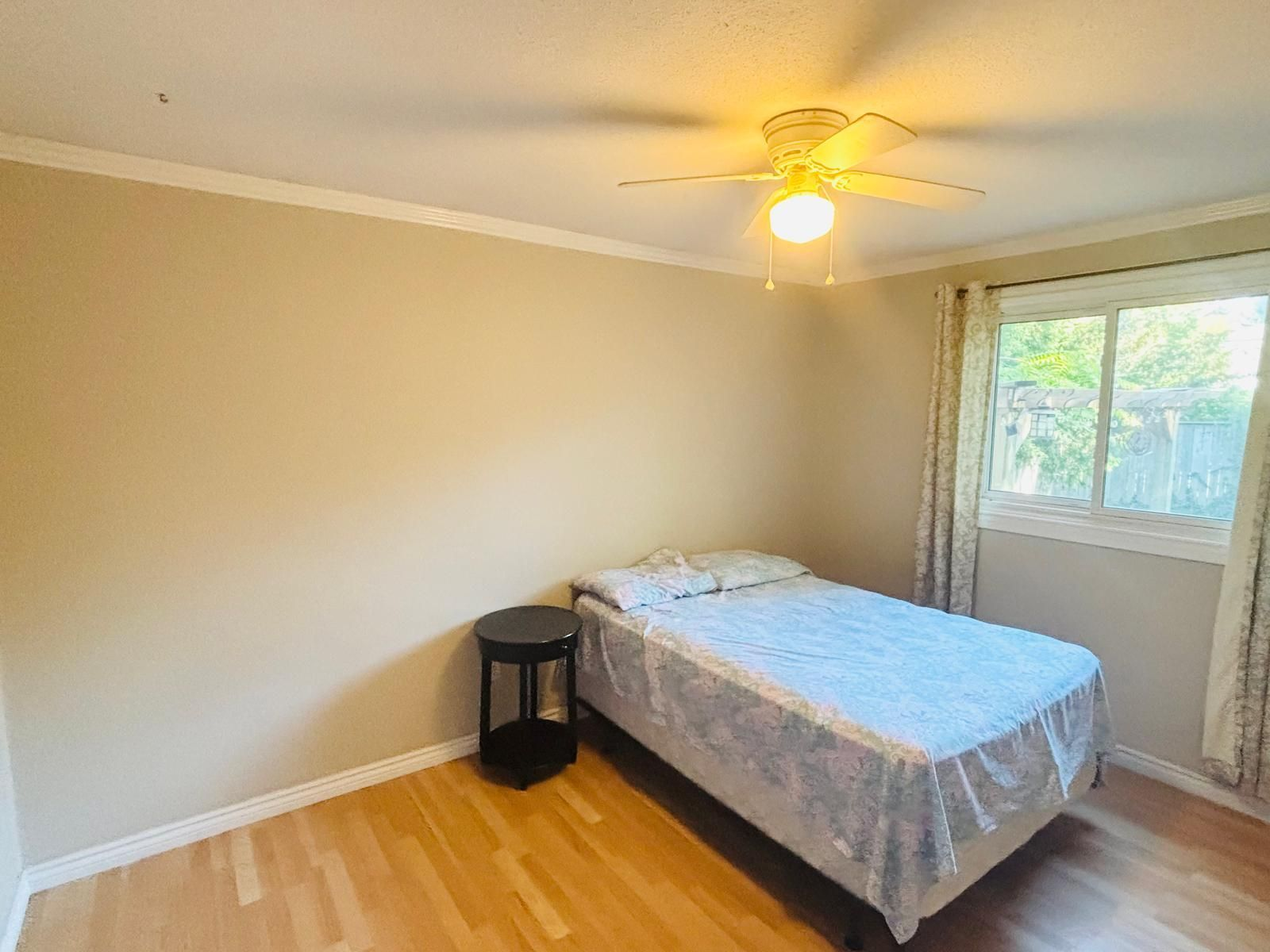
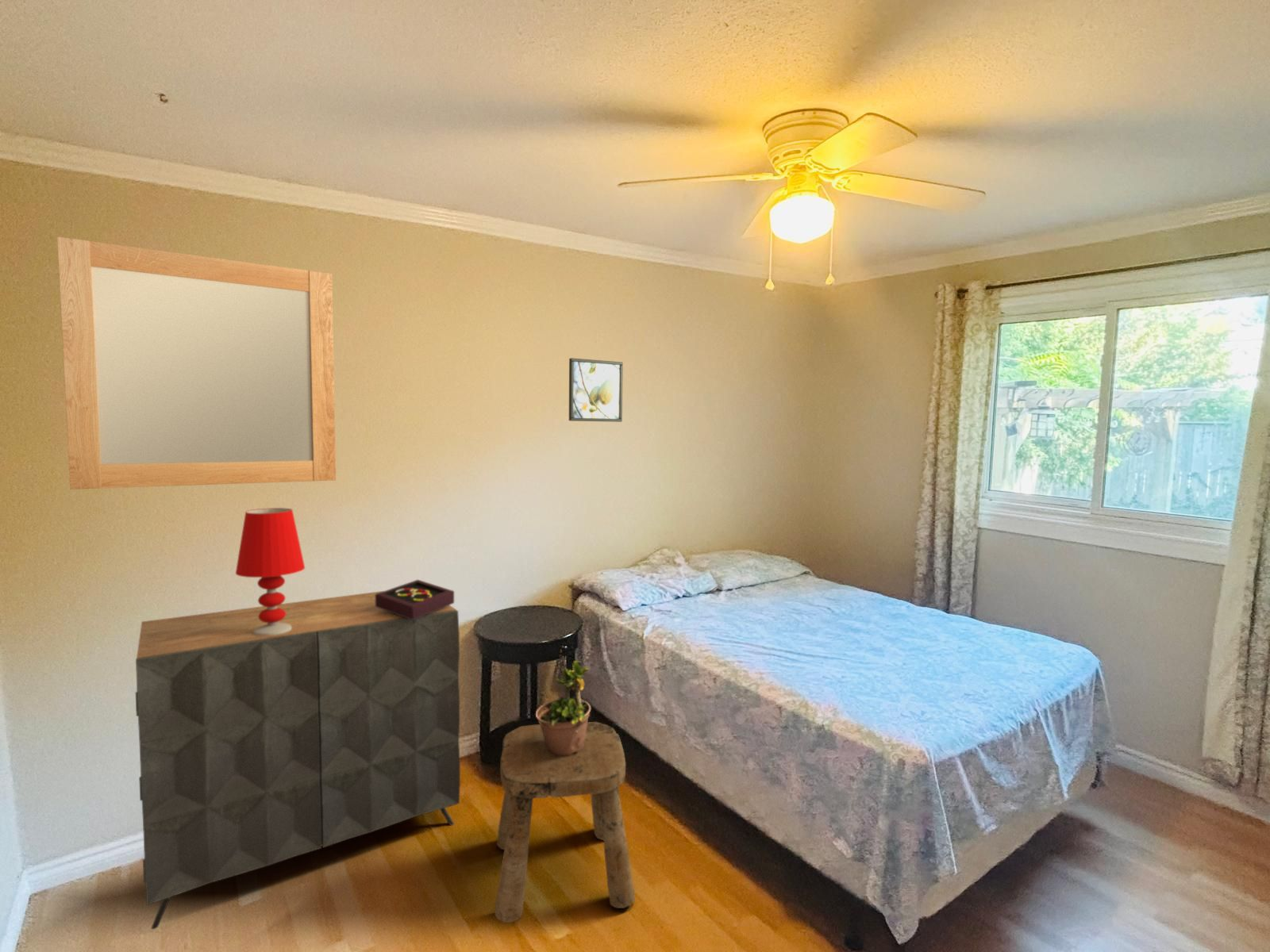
+ stool [494,721,636,923]
+ home mirror [56,236,337,490]
+ jewelry box [375,579,455,620]
+ table lamp [235,507,306,635]
+ dresser [135,590,461,930]
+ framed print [568,357,624,423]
+ potted plant [535,649,591,756]
